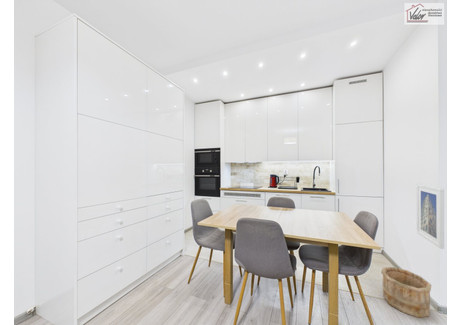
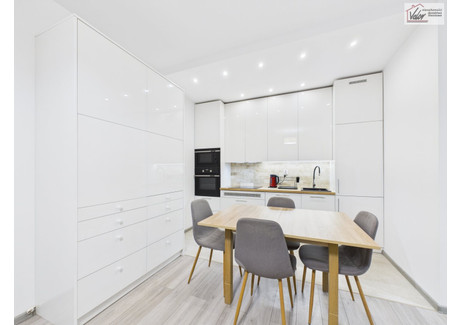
- wooden bucket [380,266,432,319]
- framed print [416,183,445,250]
